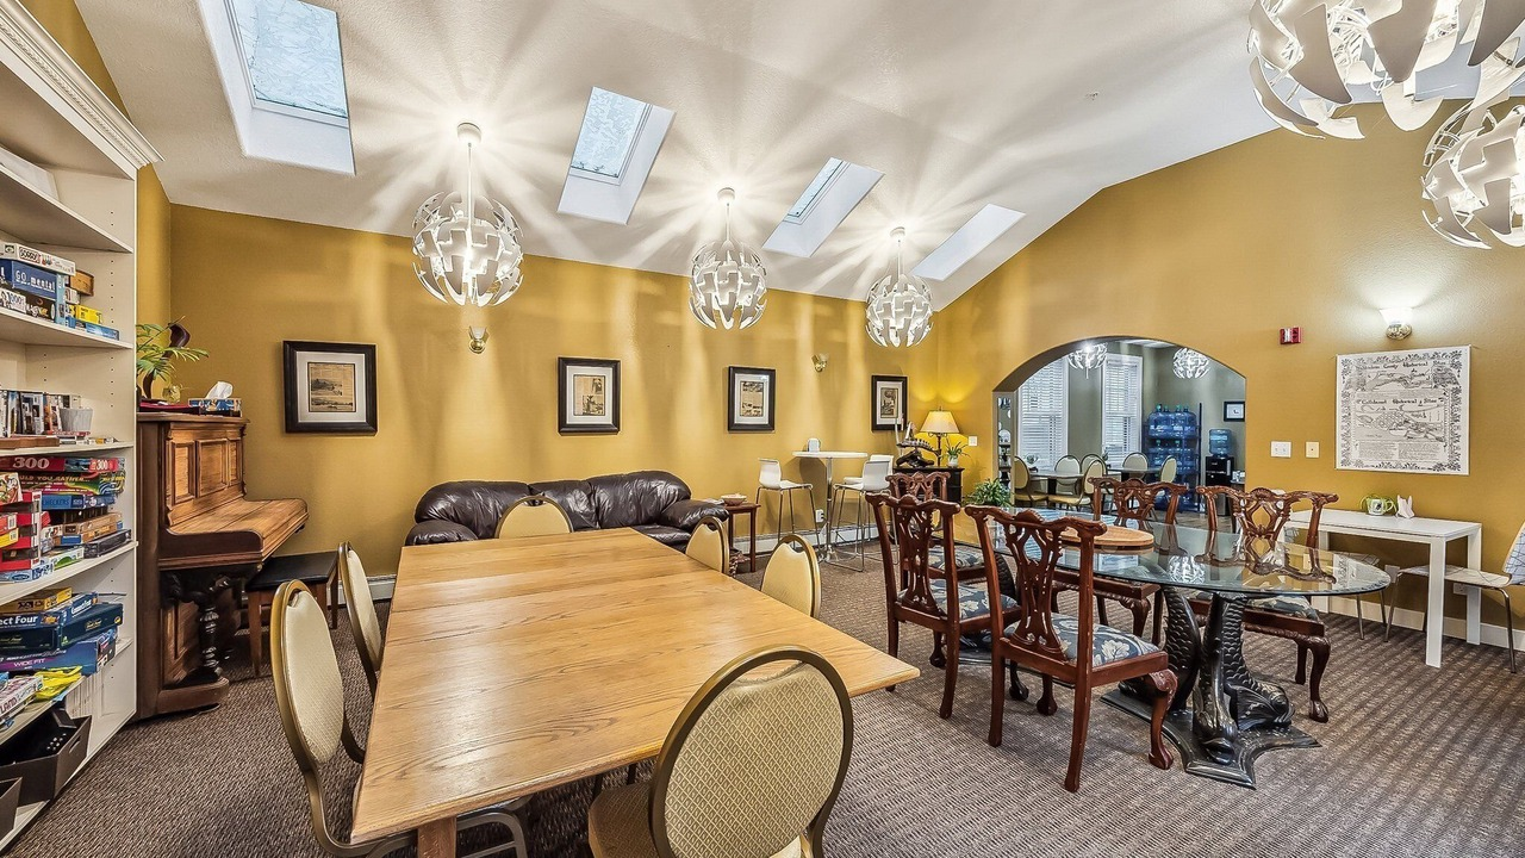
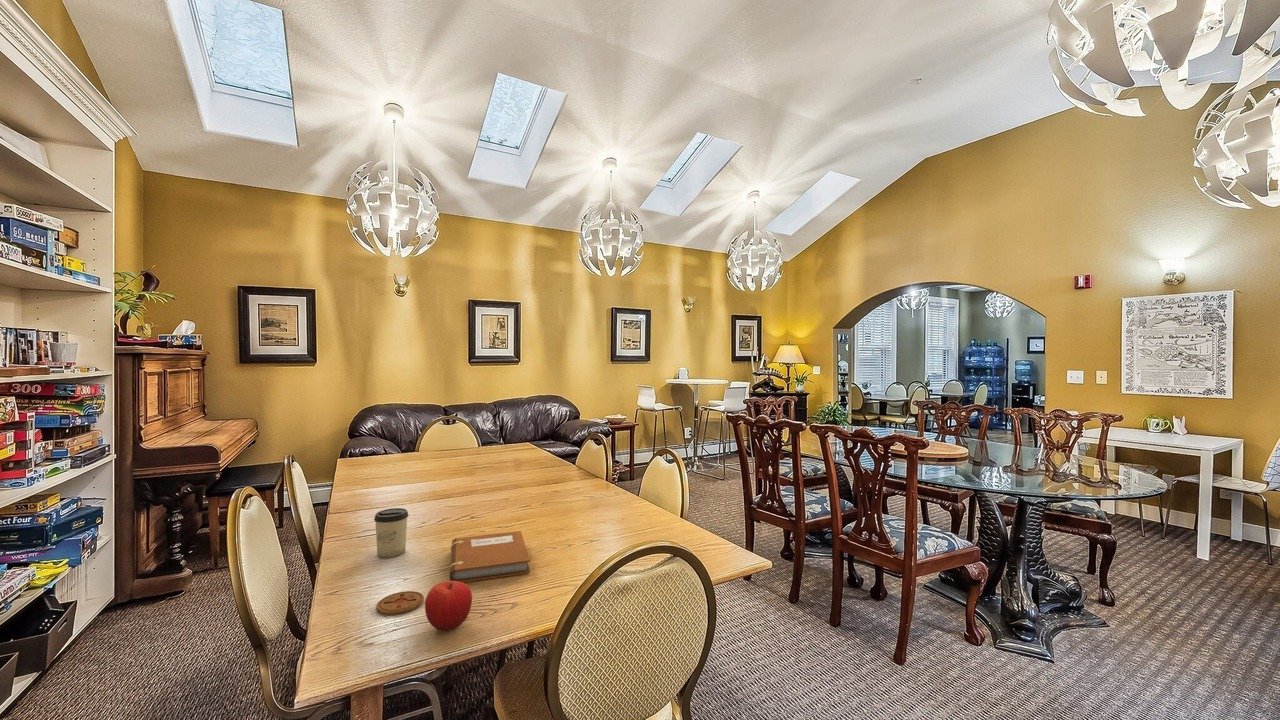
+ notebook [448,530,531,583]
+ cup [373,507,410,559]
+ coaster [375,590,425,616]
+ fruit [424,580,473,632]
